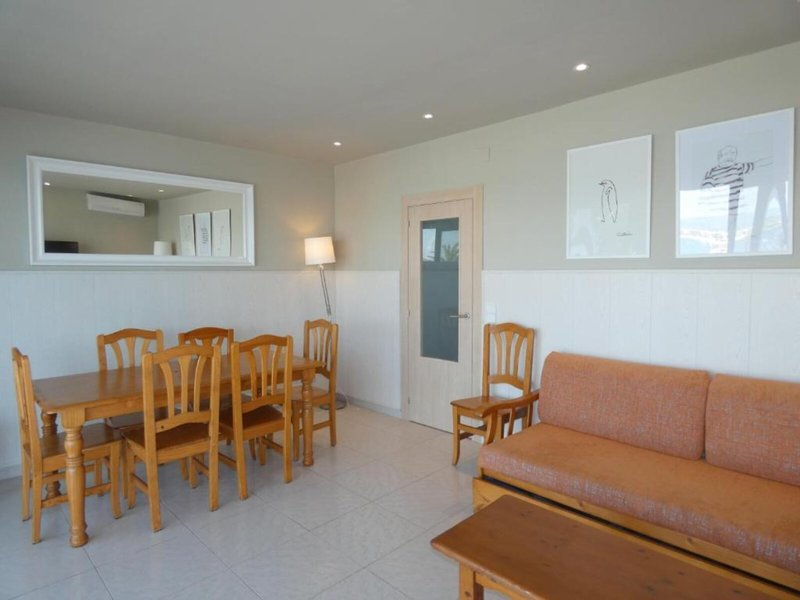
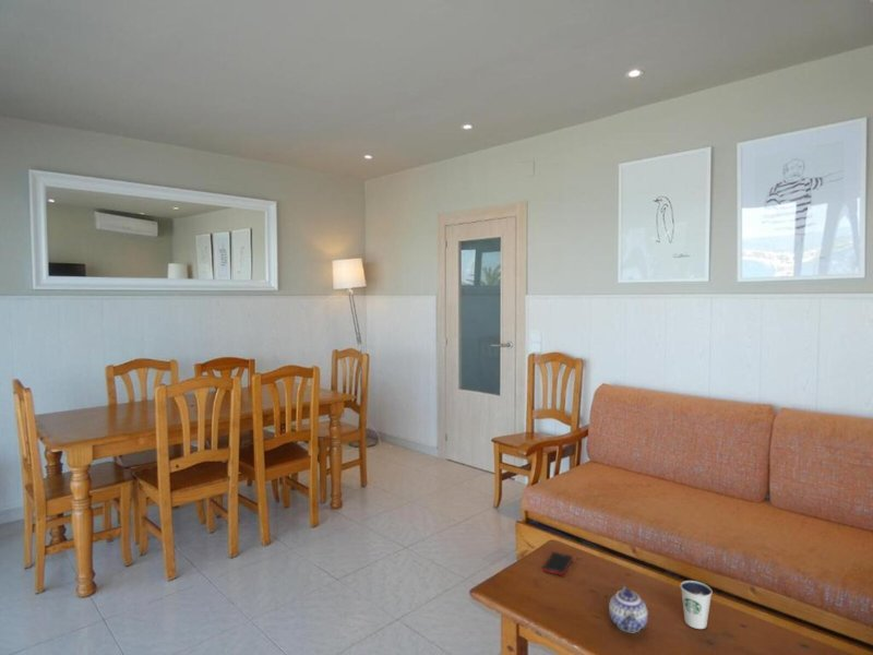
+ teapot [608,583,649,633]
+ dixie cup [680,580,714,630]
+ cell phone [542,551,574,576]
